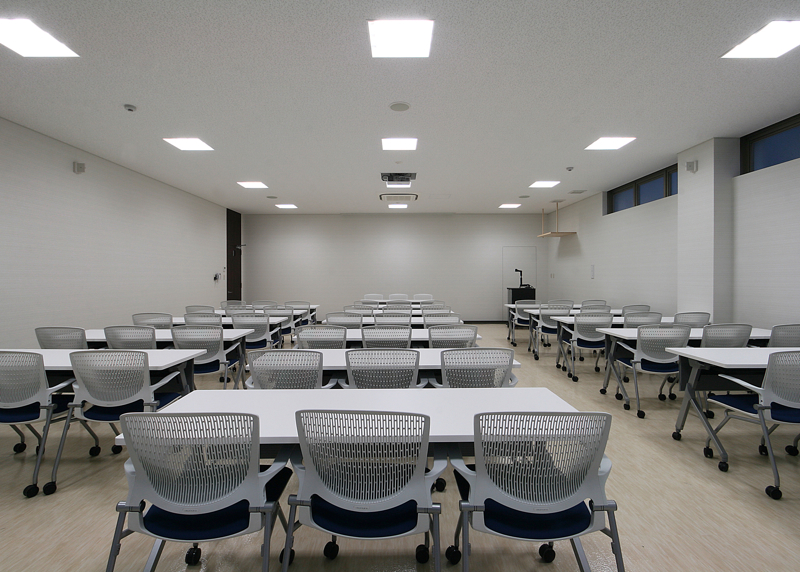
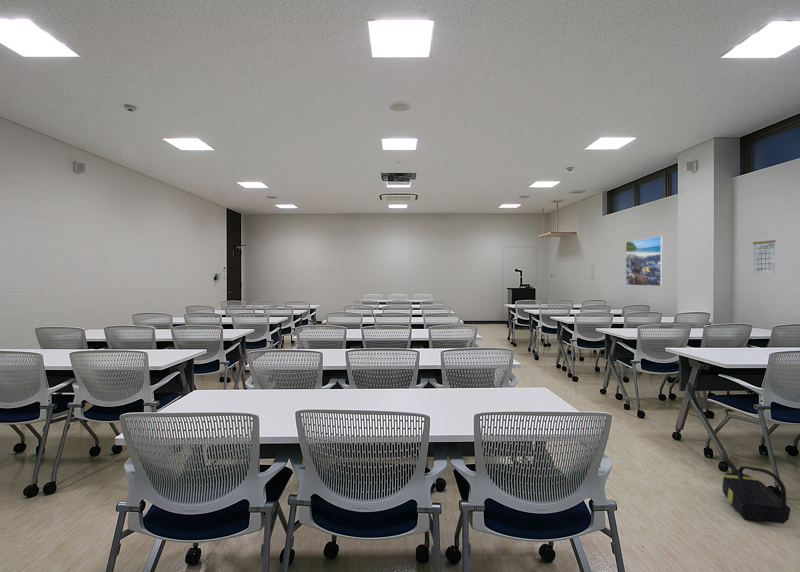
+ backpack [721,458,791,525]
+ calendar [752,234,777,274]
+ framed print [625,235,664,287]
